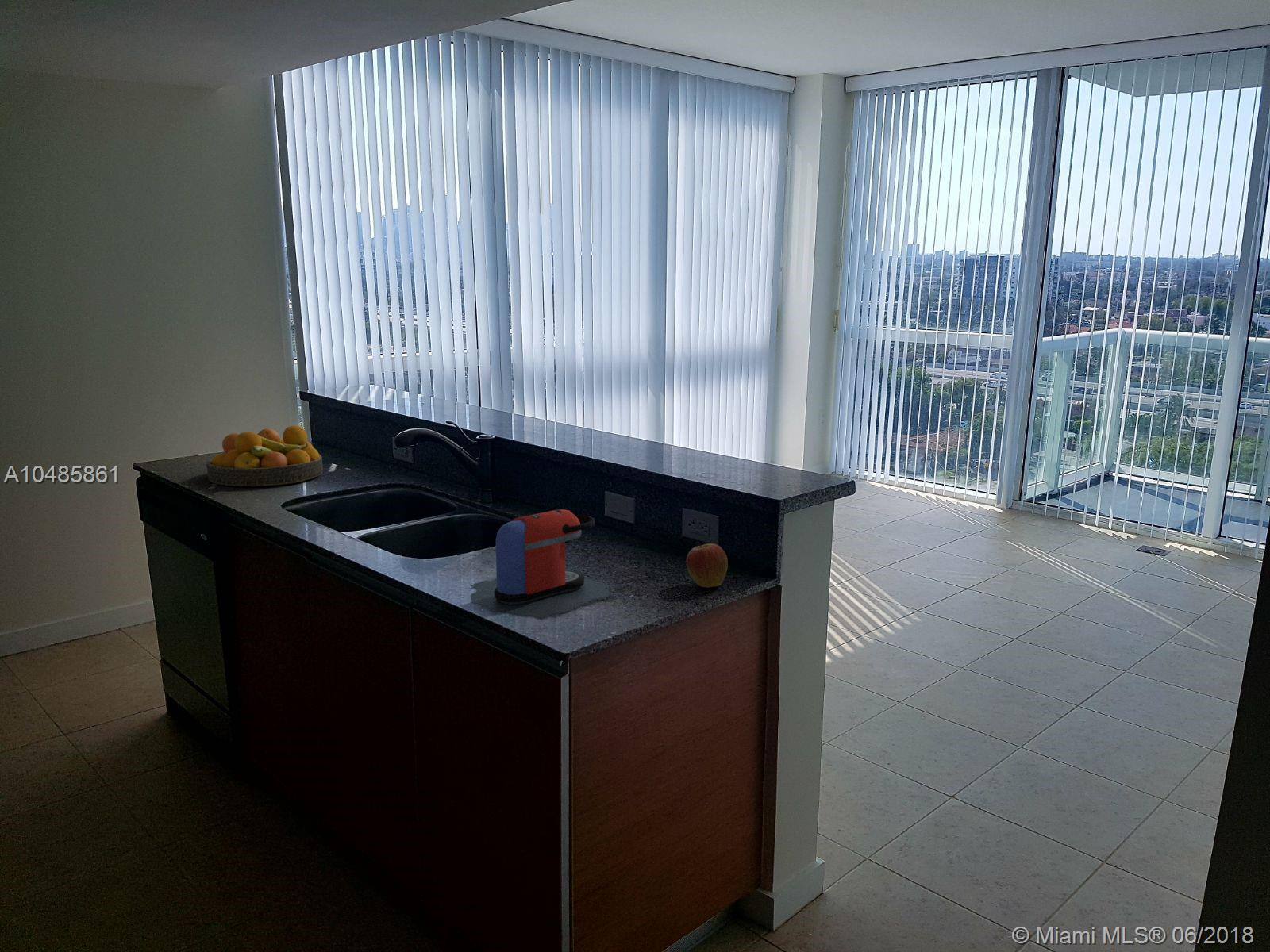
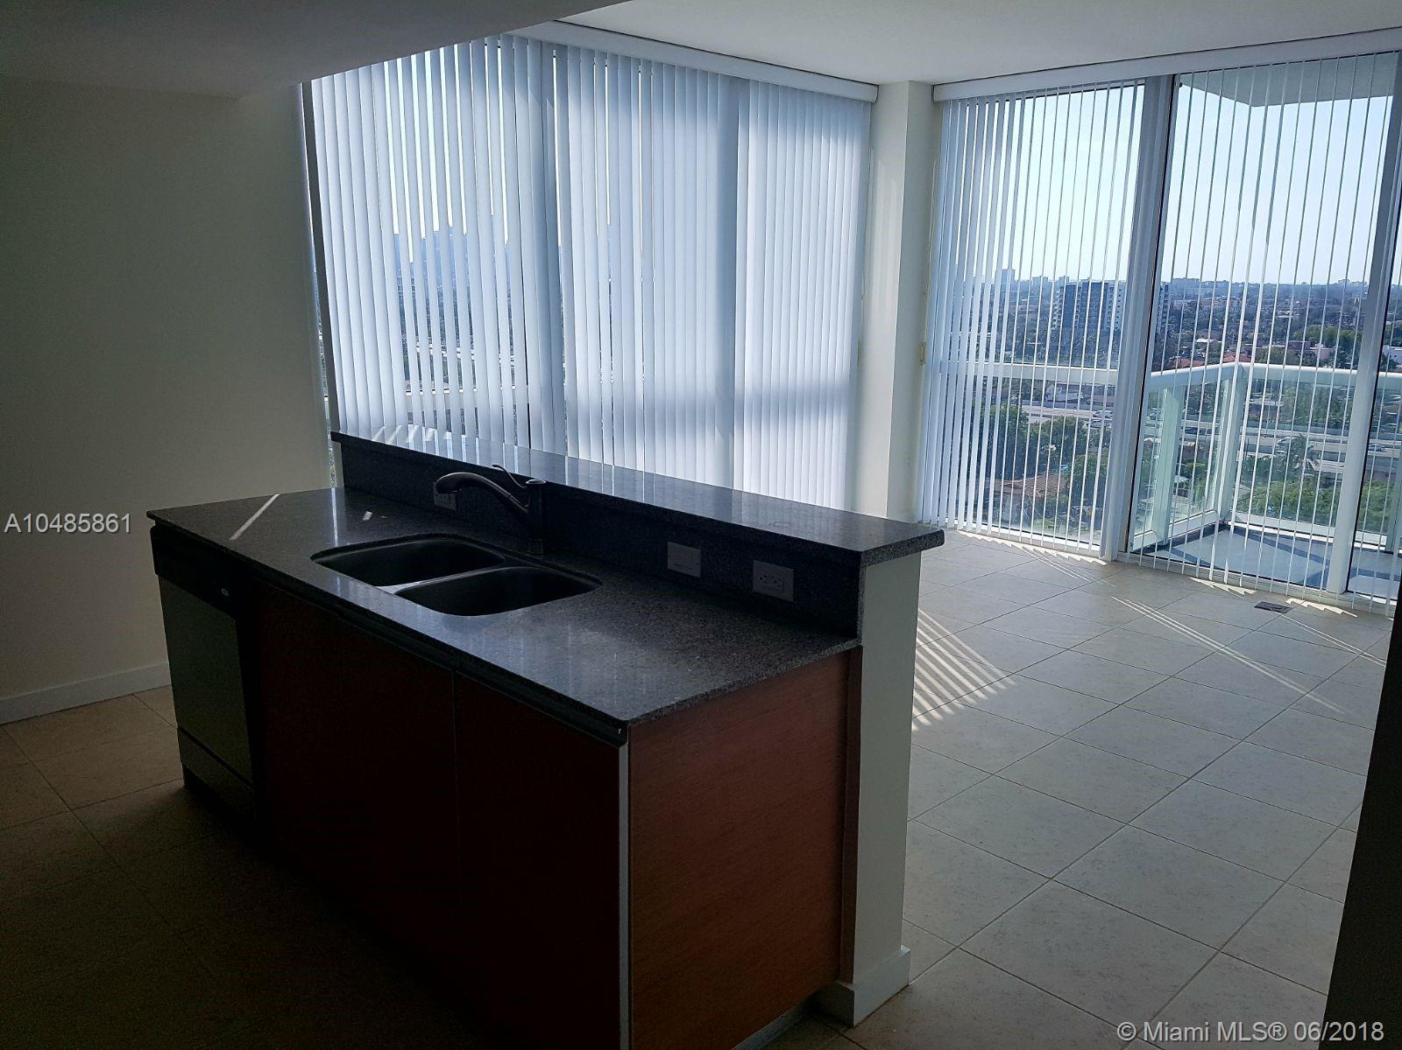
- fruit bowl [206,424,324,487]
- apple [685,538,729,589]
- coffee maker [470,509,616,620]
